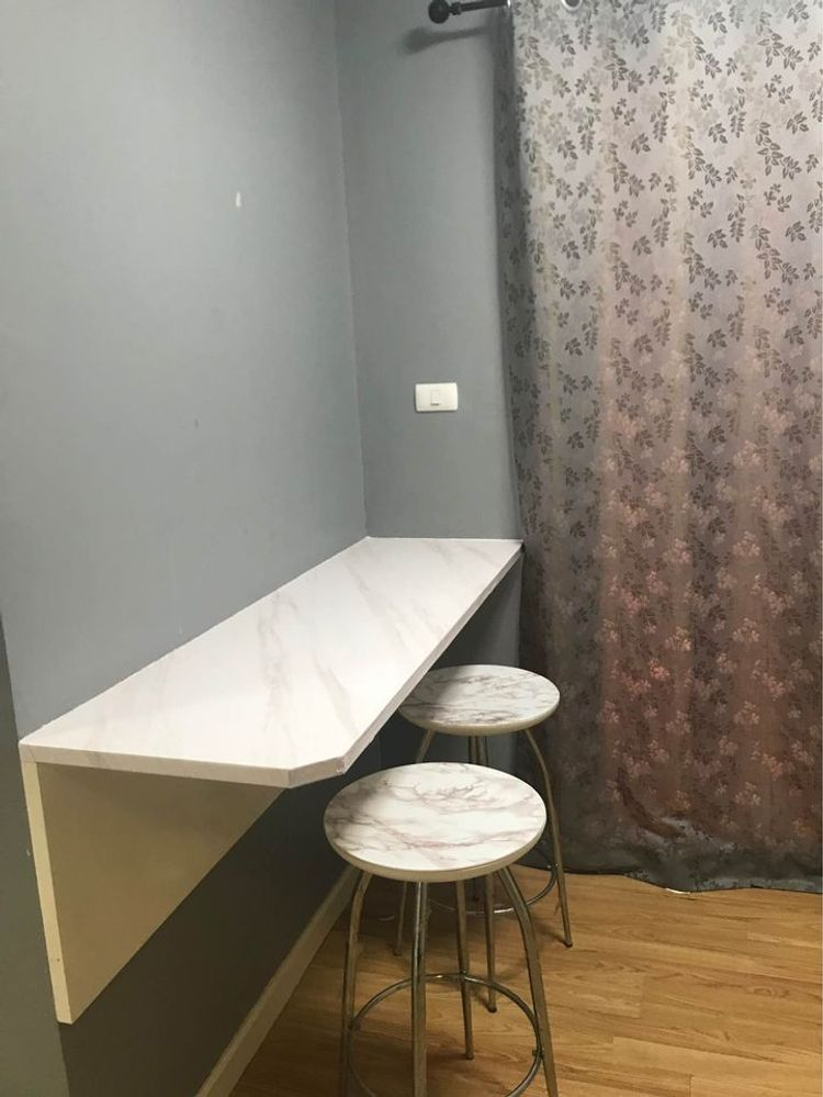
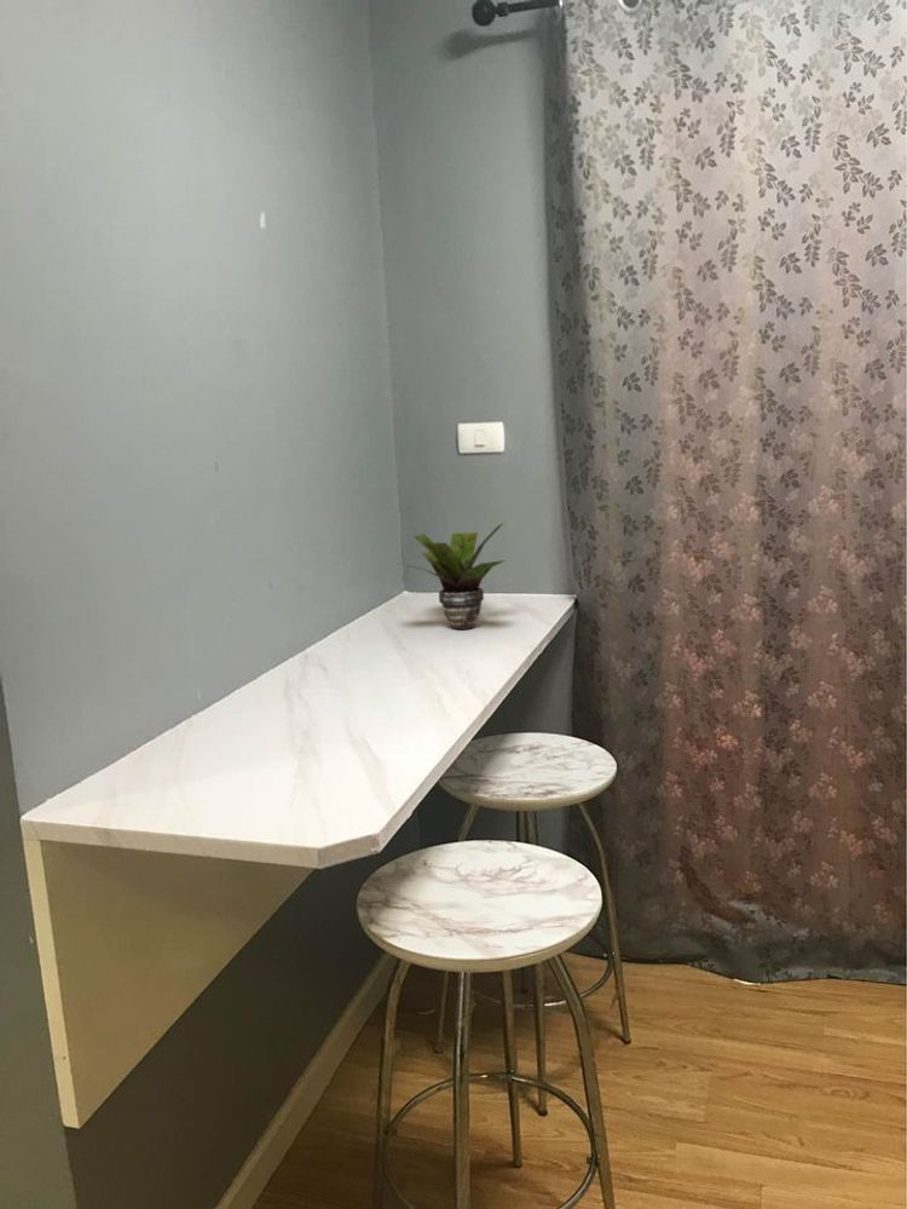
+ potted plant [395,522,507,631]
